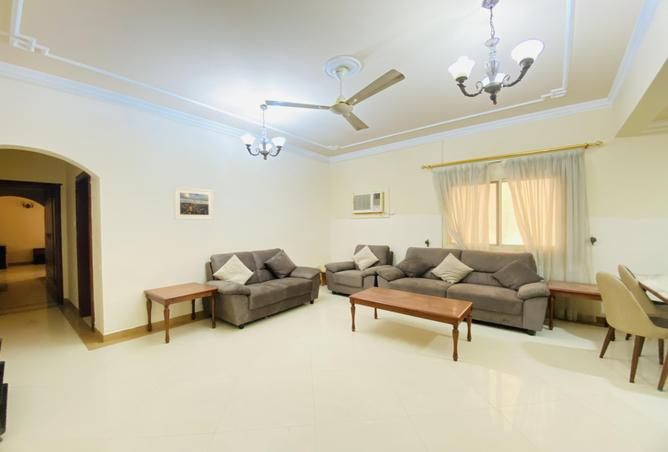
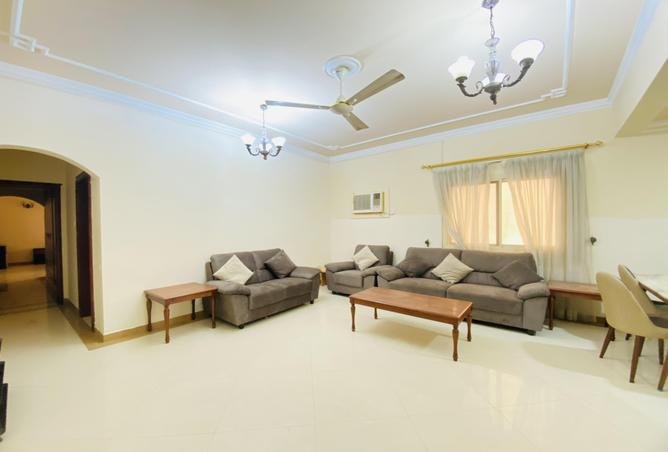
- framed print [173,186,215,221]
